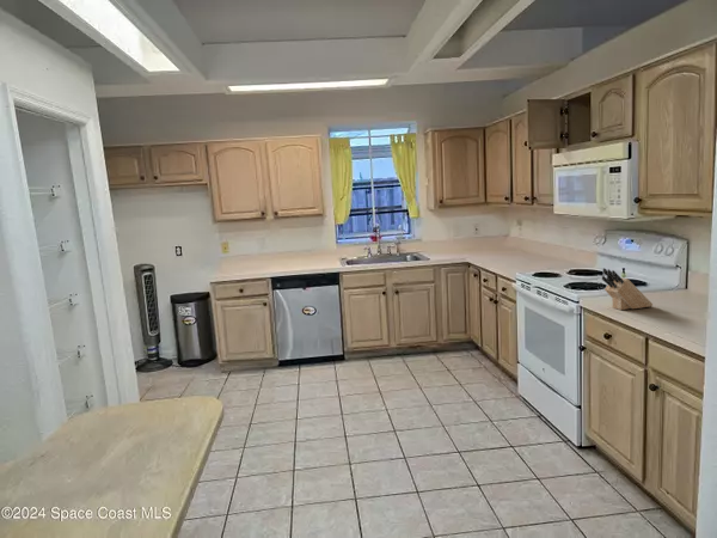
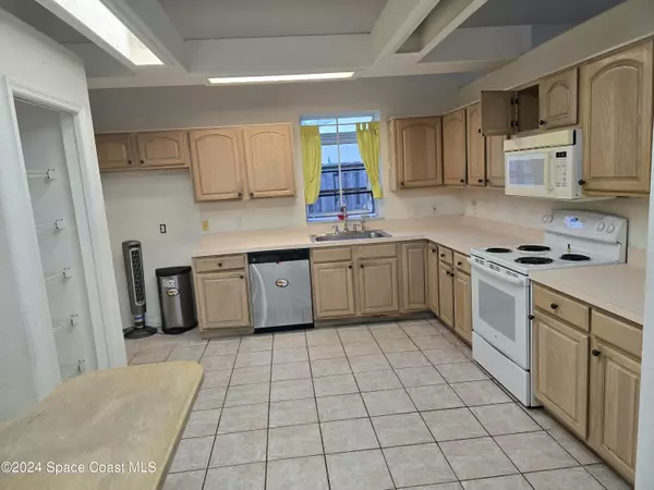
- knife block [601,267,654,311]
